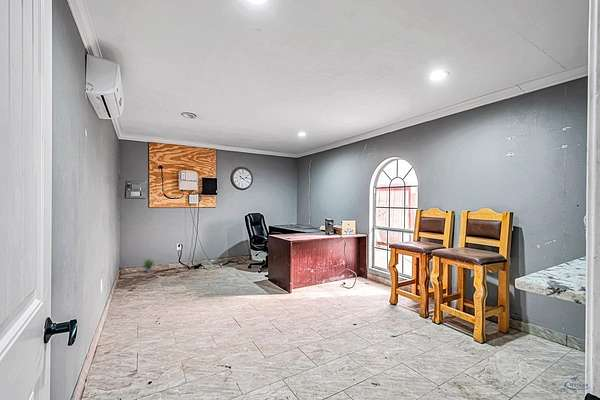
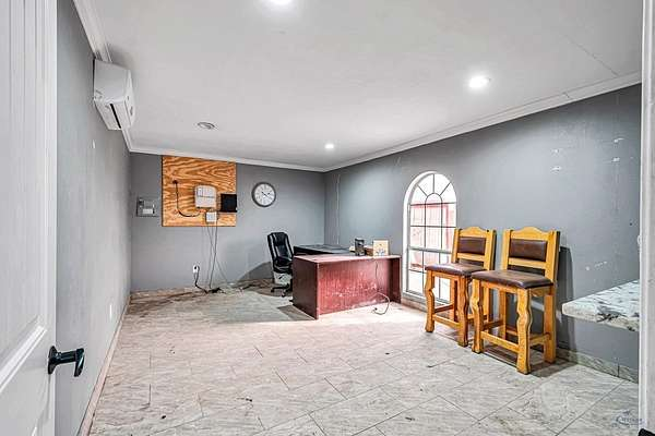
- potted plant [136,255,161,274]
